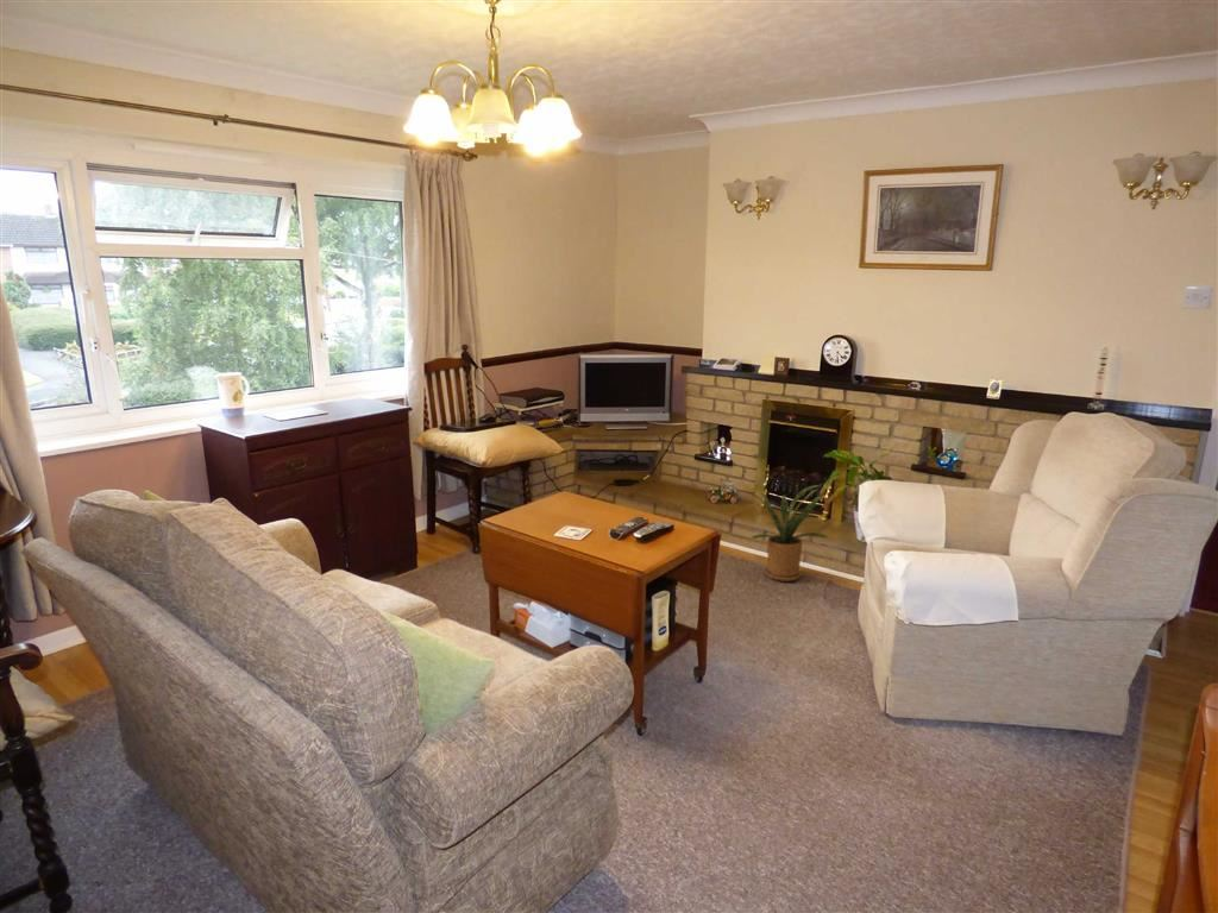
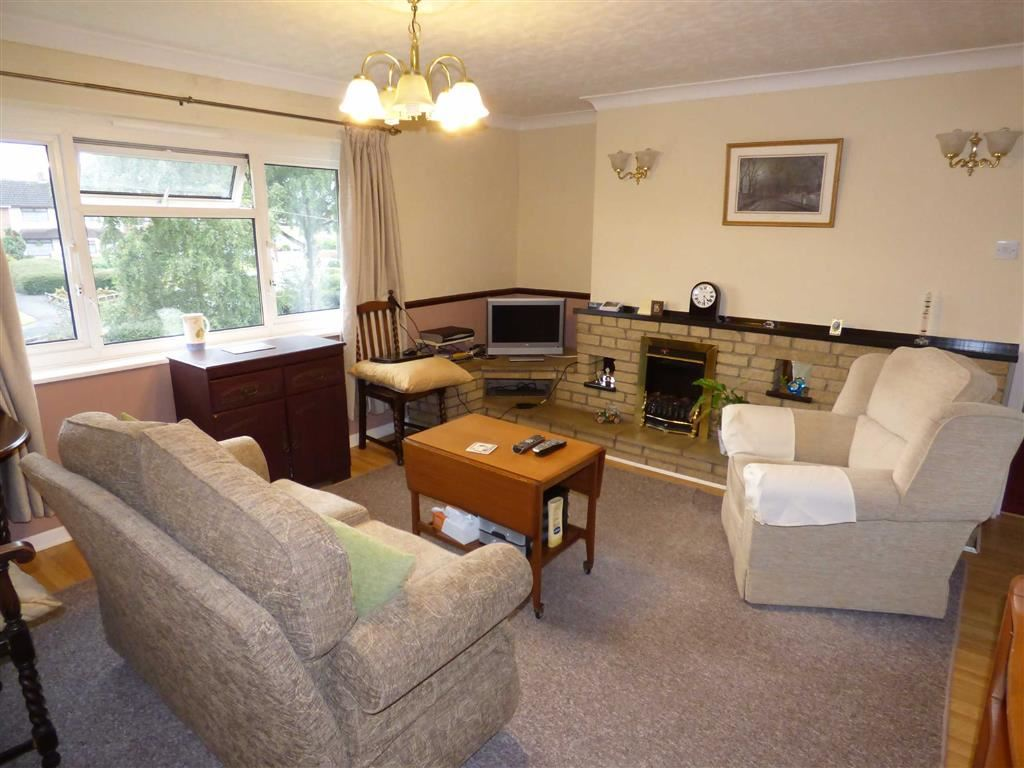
- house plant [737,483,831,583]
